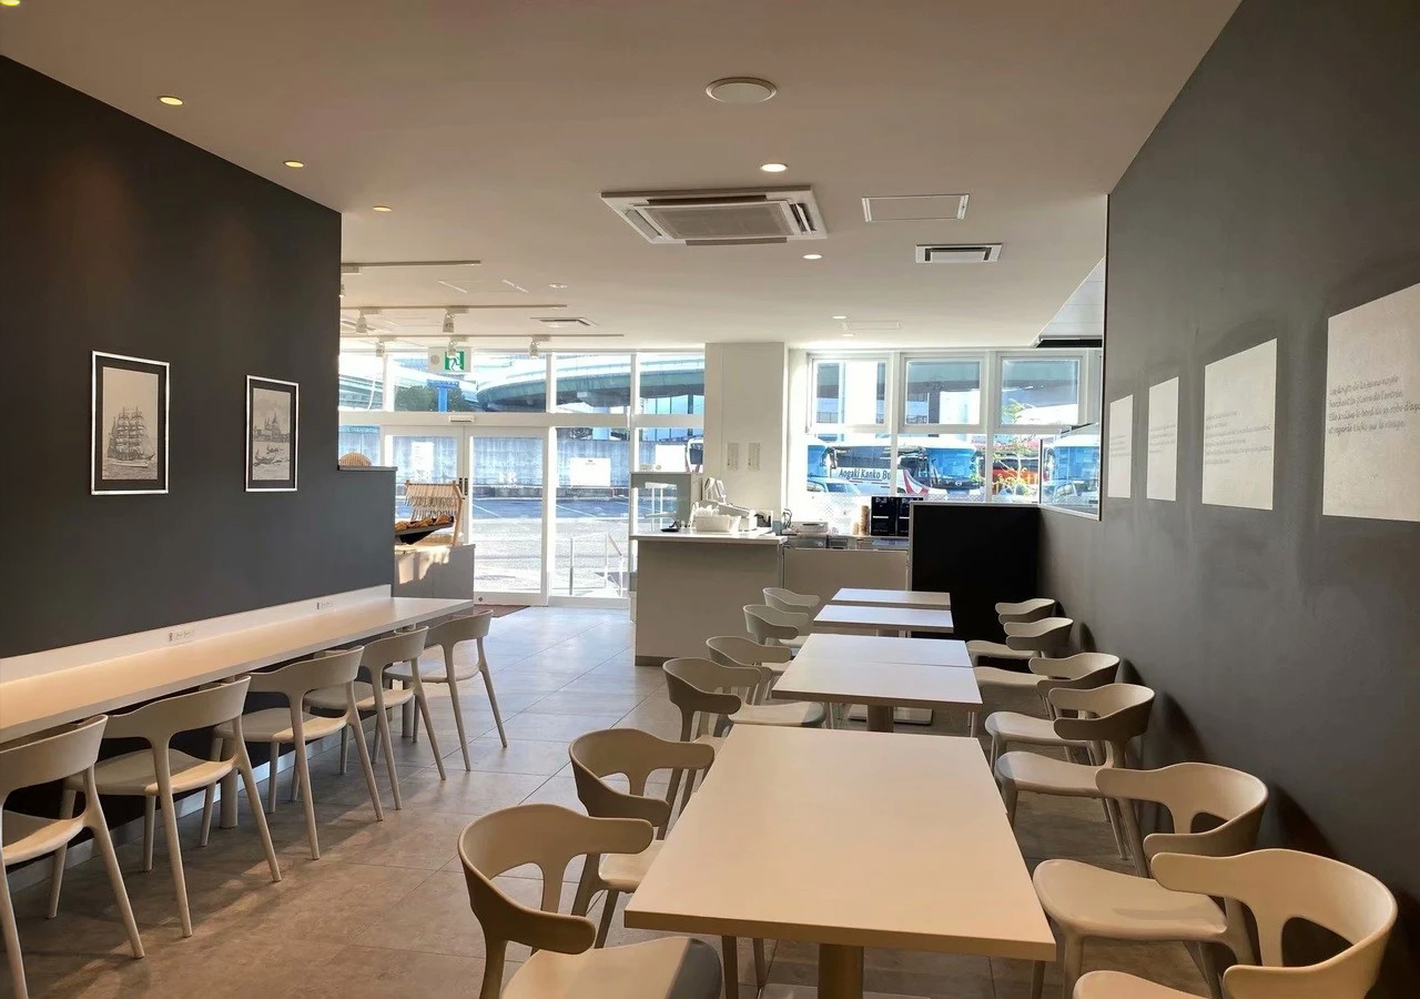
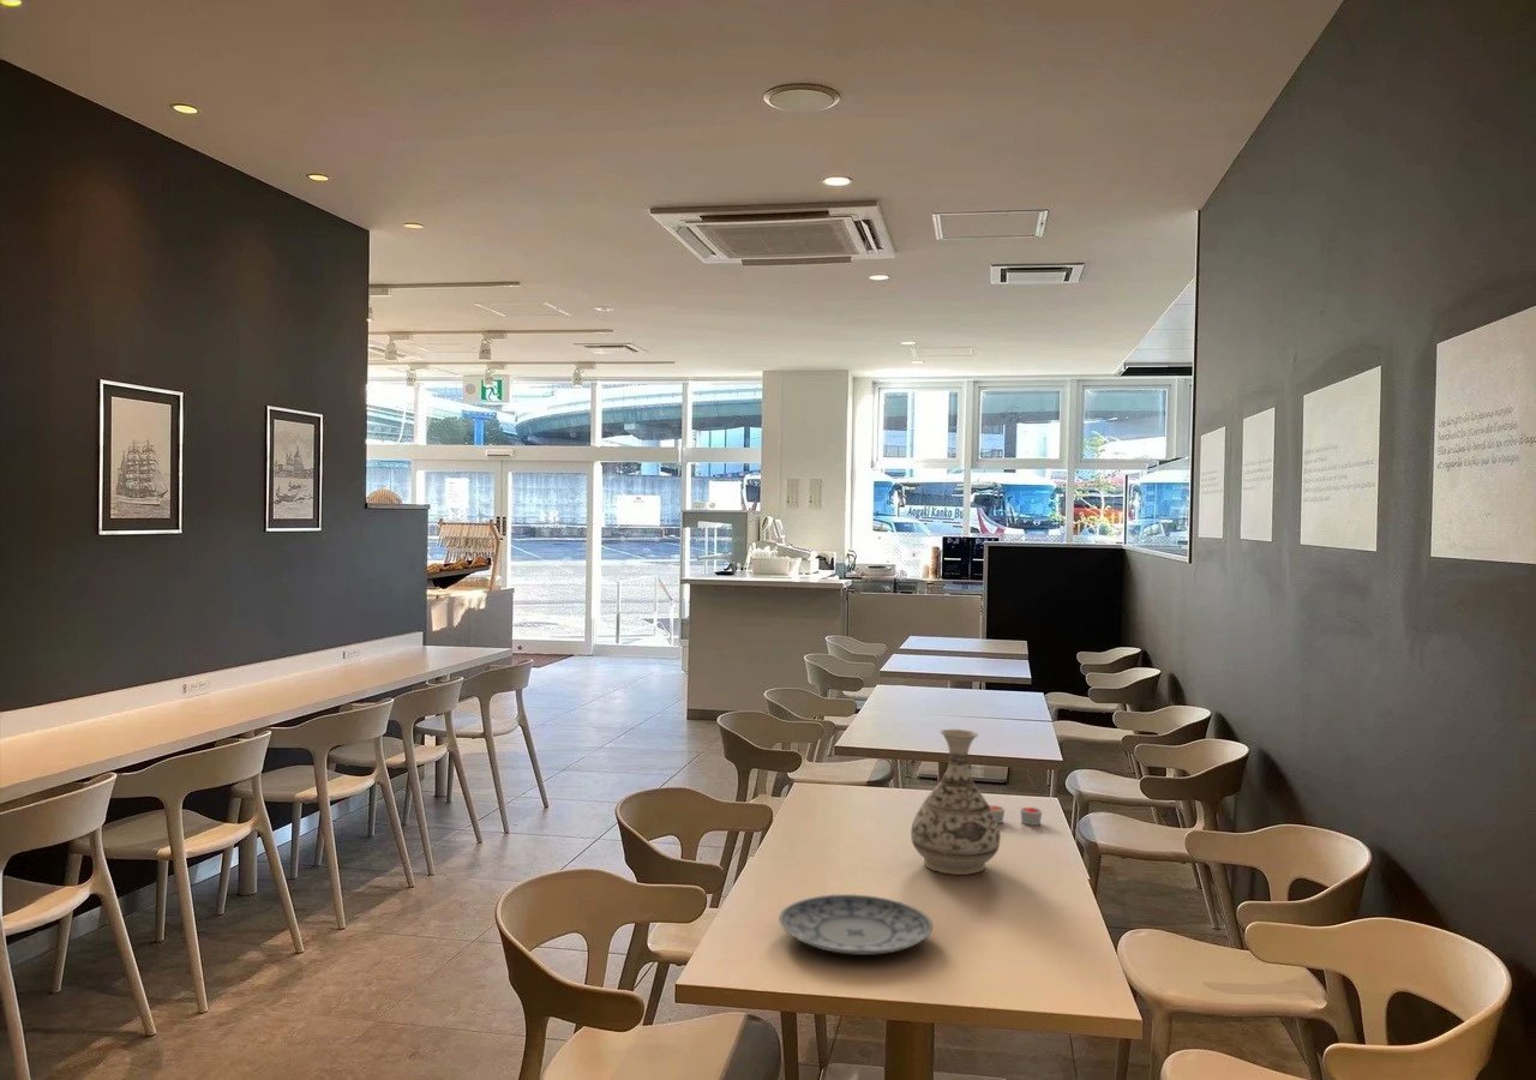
+ vase [910,728,1002,876]
+ plate [778,893,934,956]
+ candle [989,804,1043,827]
